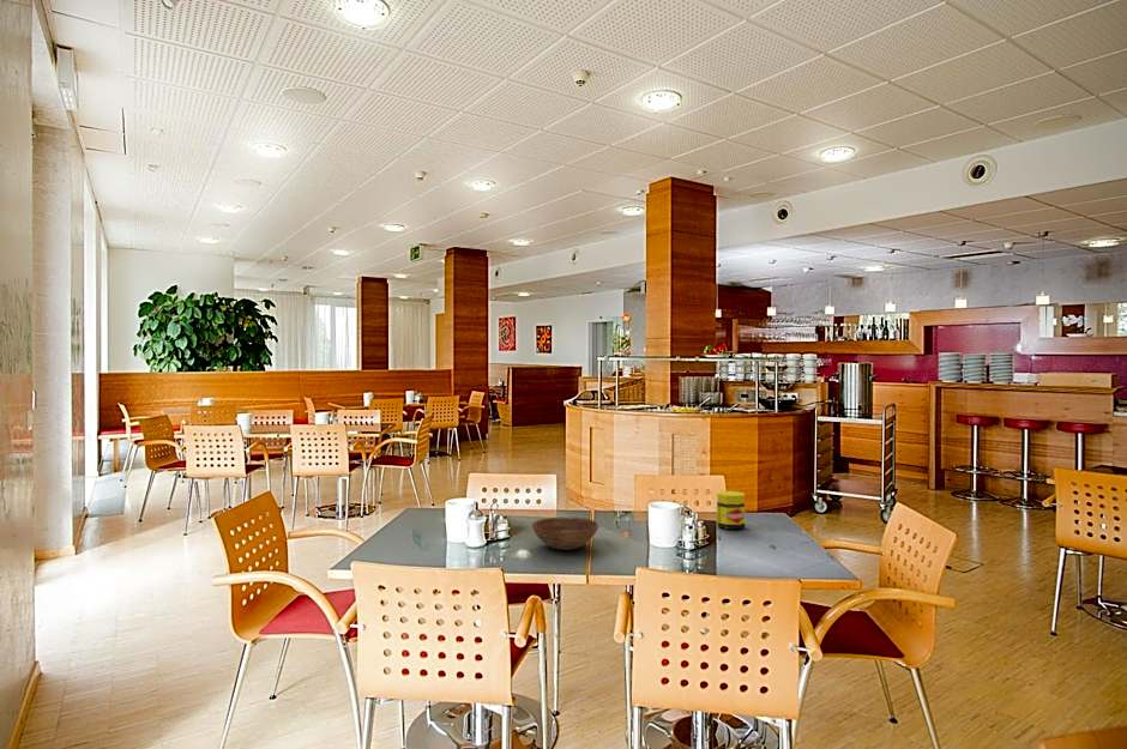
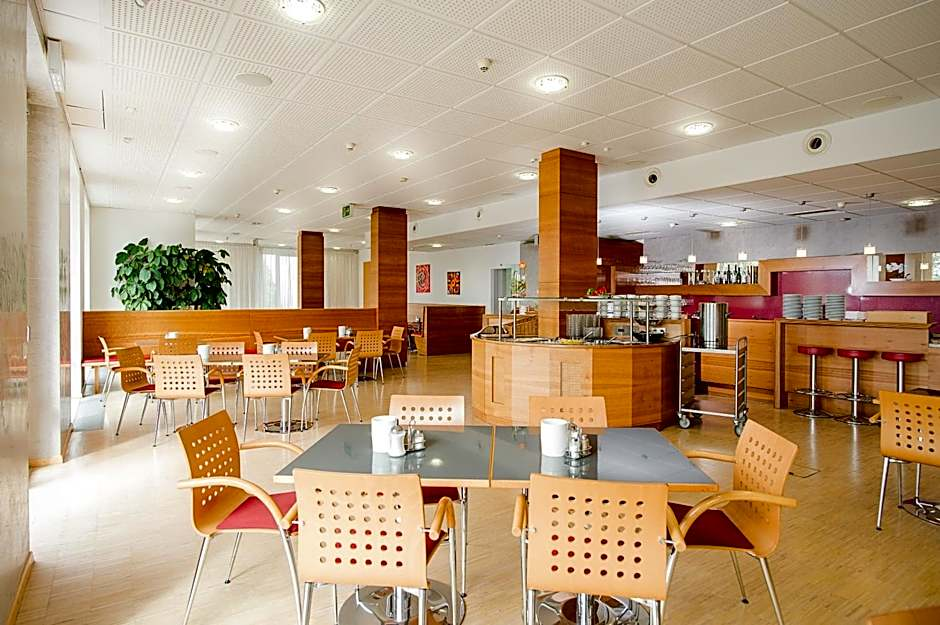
- bowl [530,517,601,551]
- jar [716,490,746,530]
